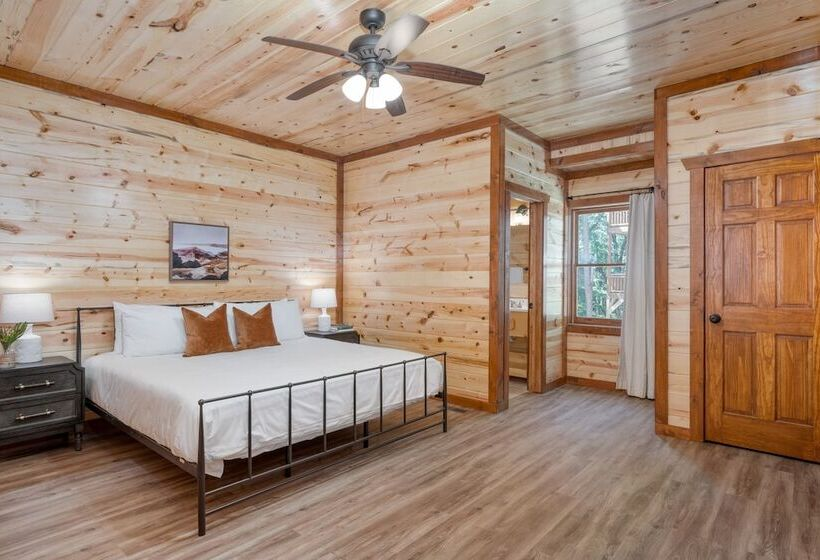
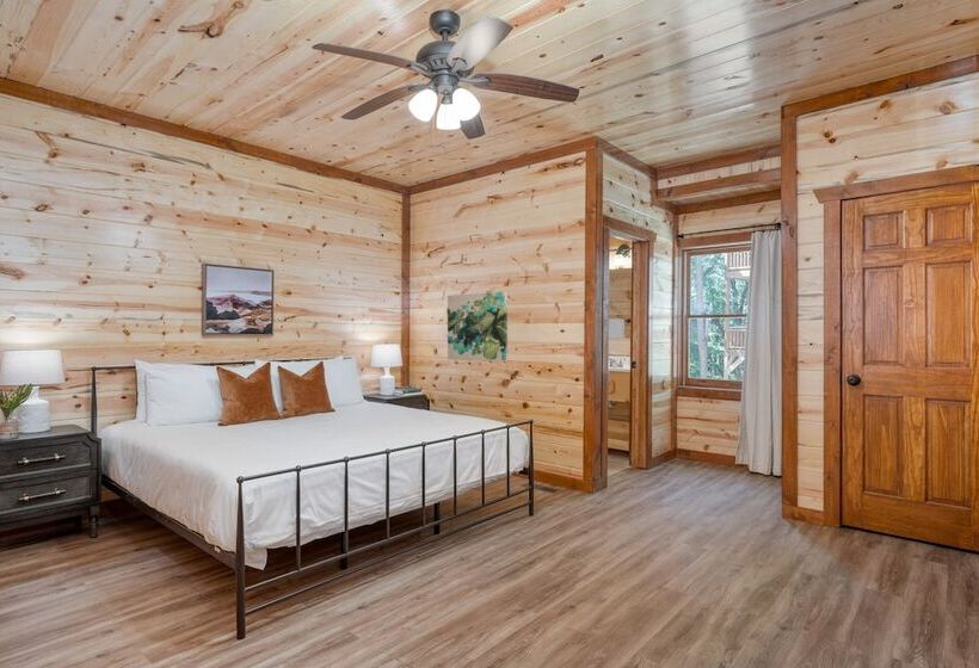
+ wall art [447,291,509,363]
